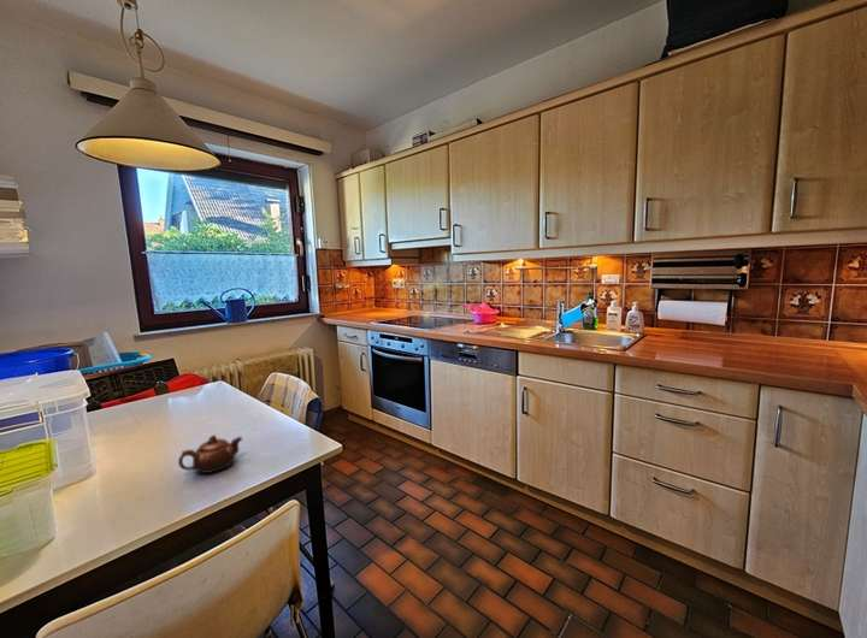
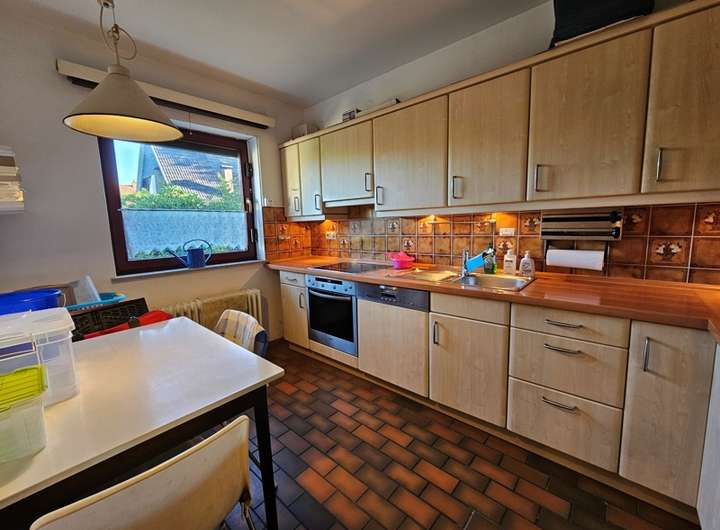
- teapot [177,433,243,474]
